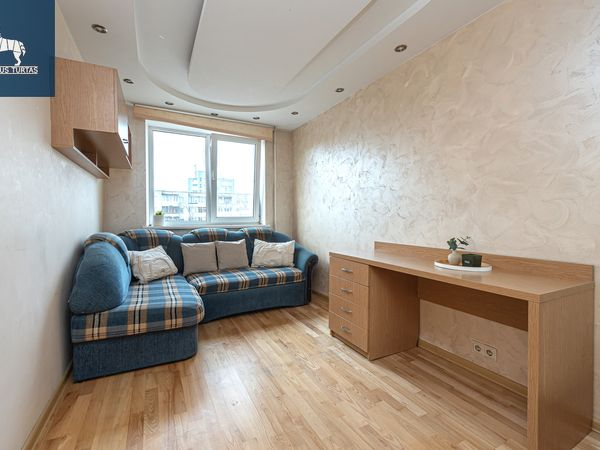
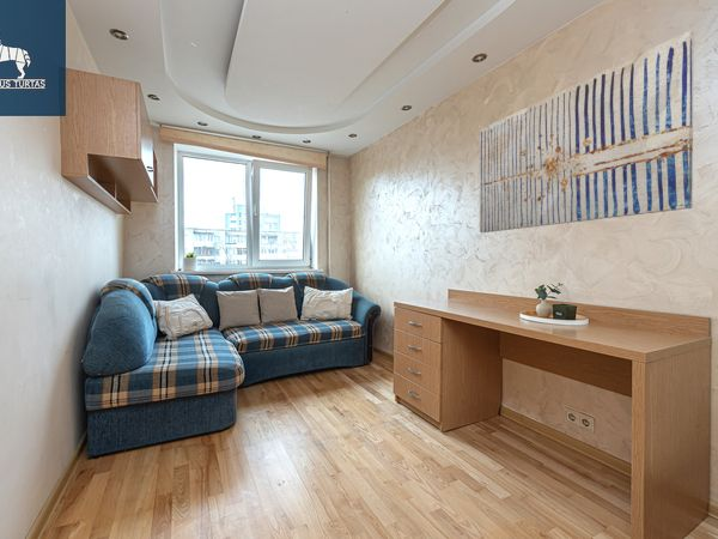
+ wall art [479,30,695,234]
